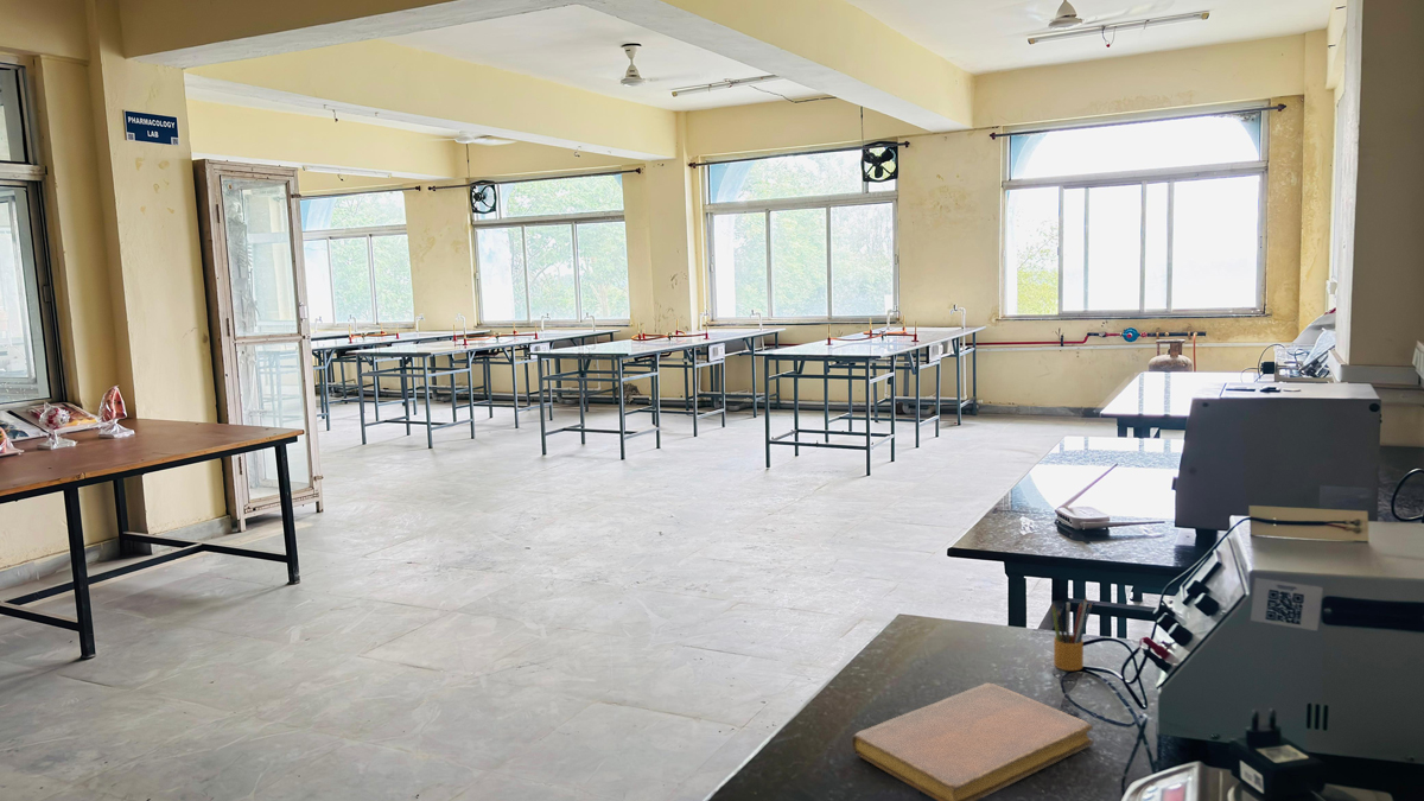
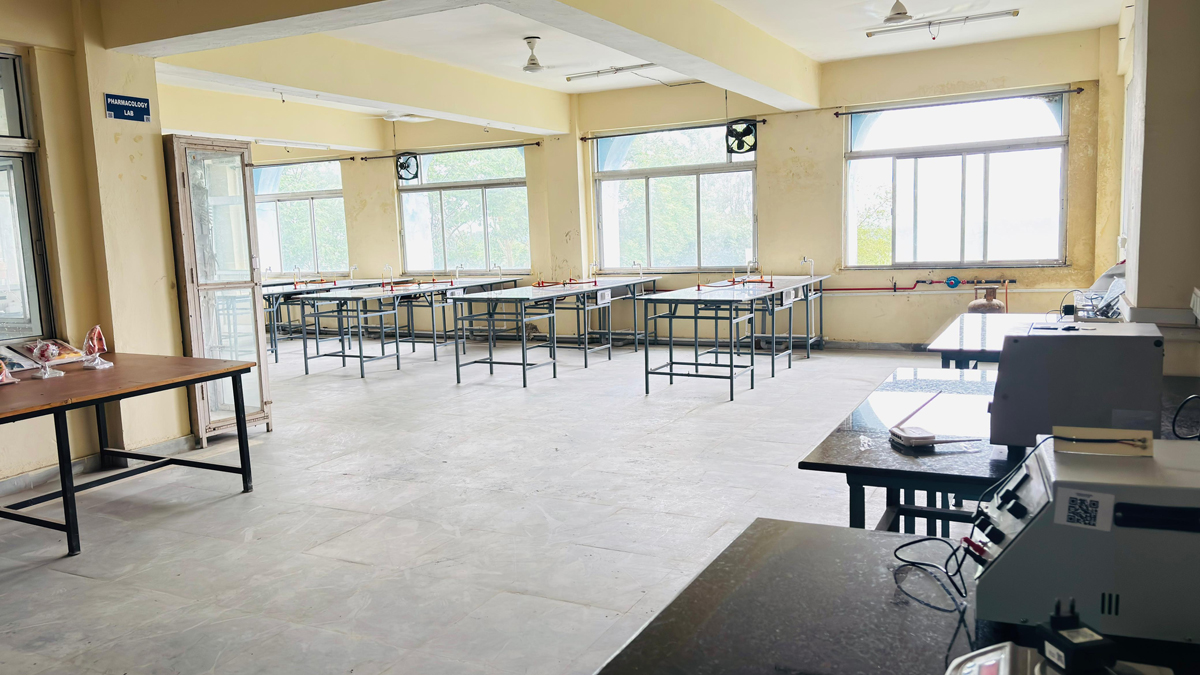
- notebook [850,681,1094,801]
- pencil box [1051,596,1093,672]
